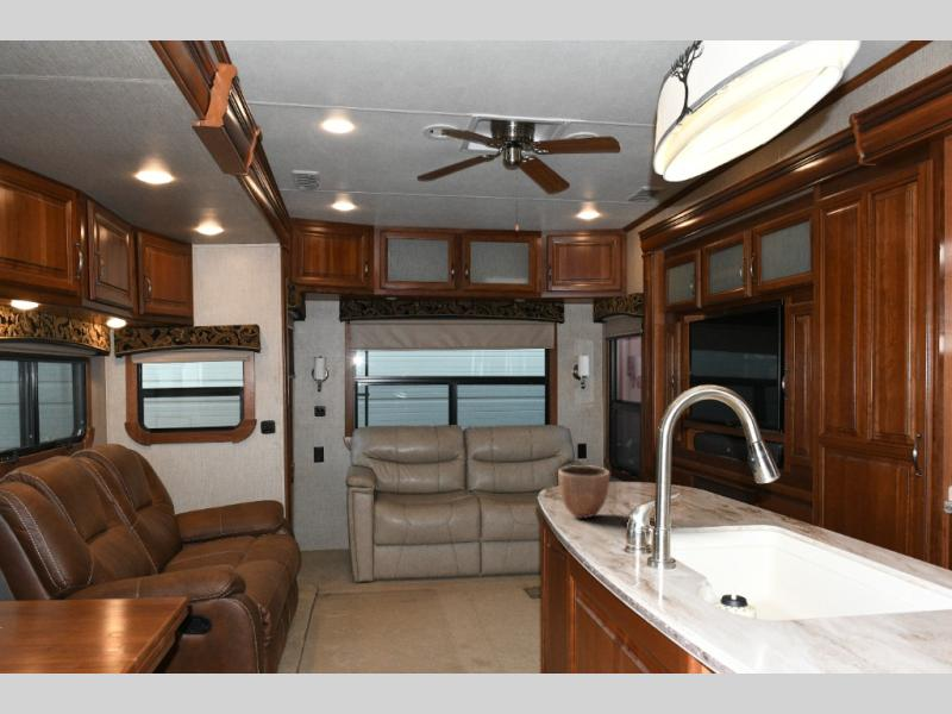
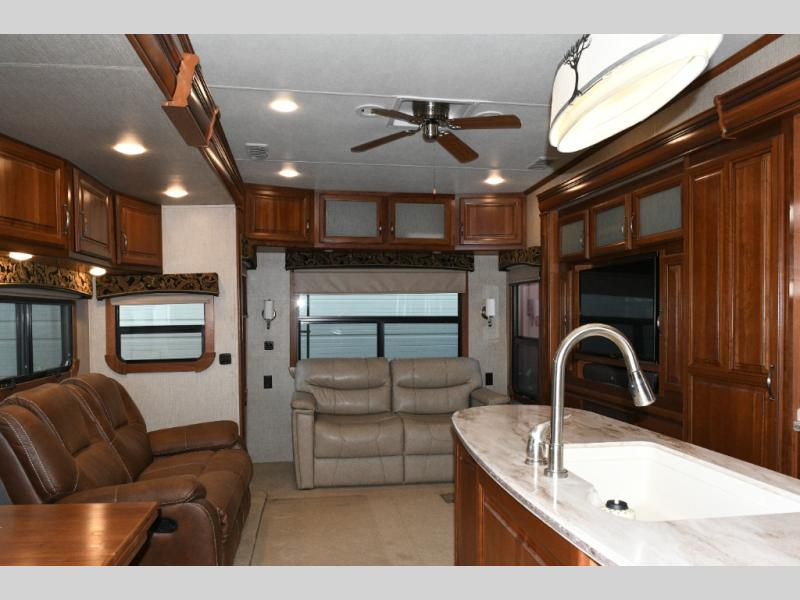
- decorative bowl [557,464,610,520]
